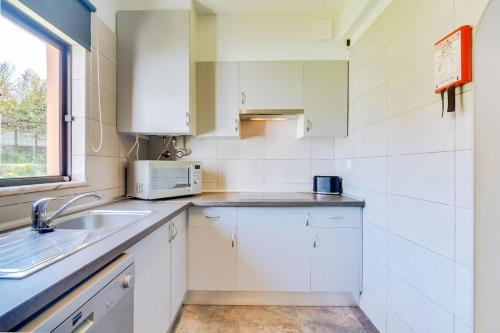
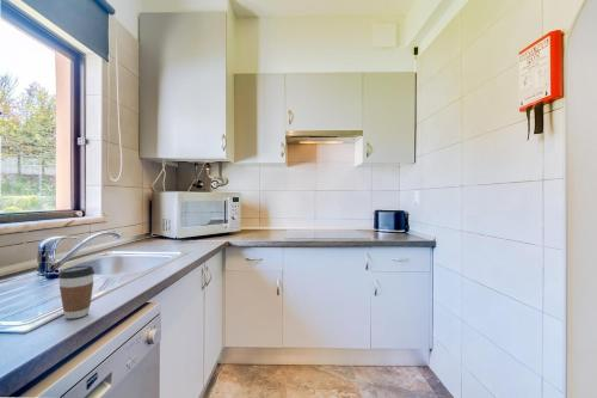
+ coffee cup [57,264,96,320]
